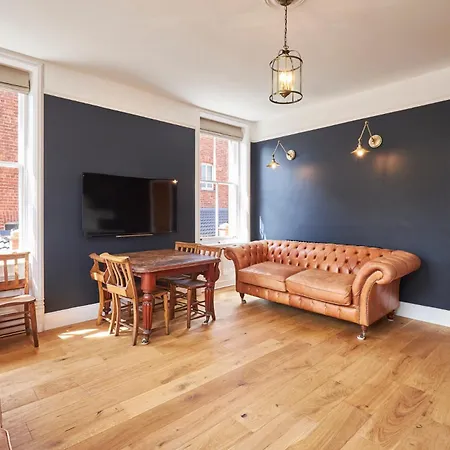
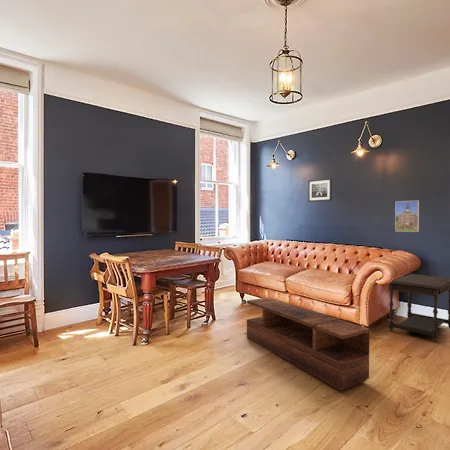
+ coffee table [246,296,370,391]
+ side table [388,273,450,342]
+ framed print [394,200,420,233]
+ wall art [307,177,333,203]
